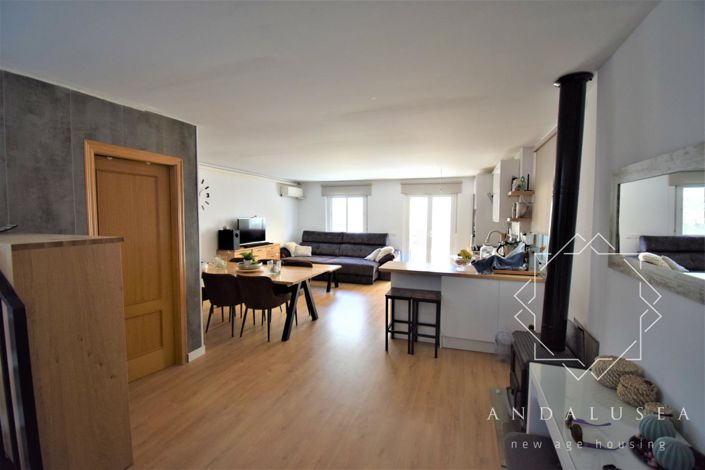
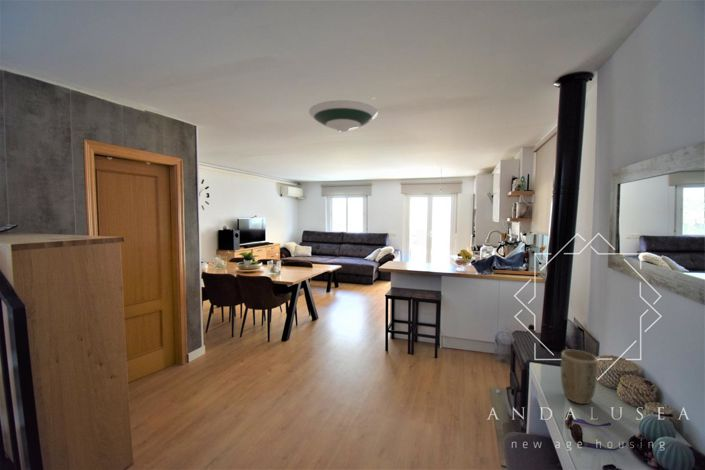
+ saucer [308,100,379,133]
+ plant pot [560,349,599,405]
